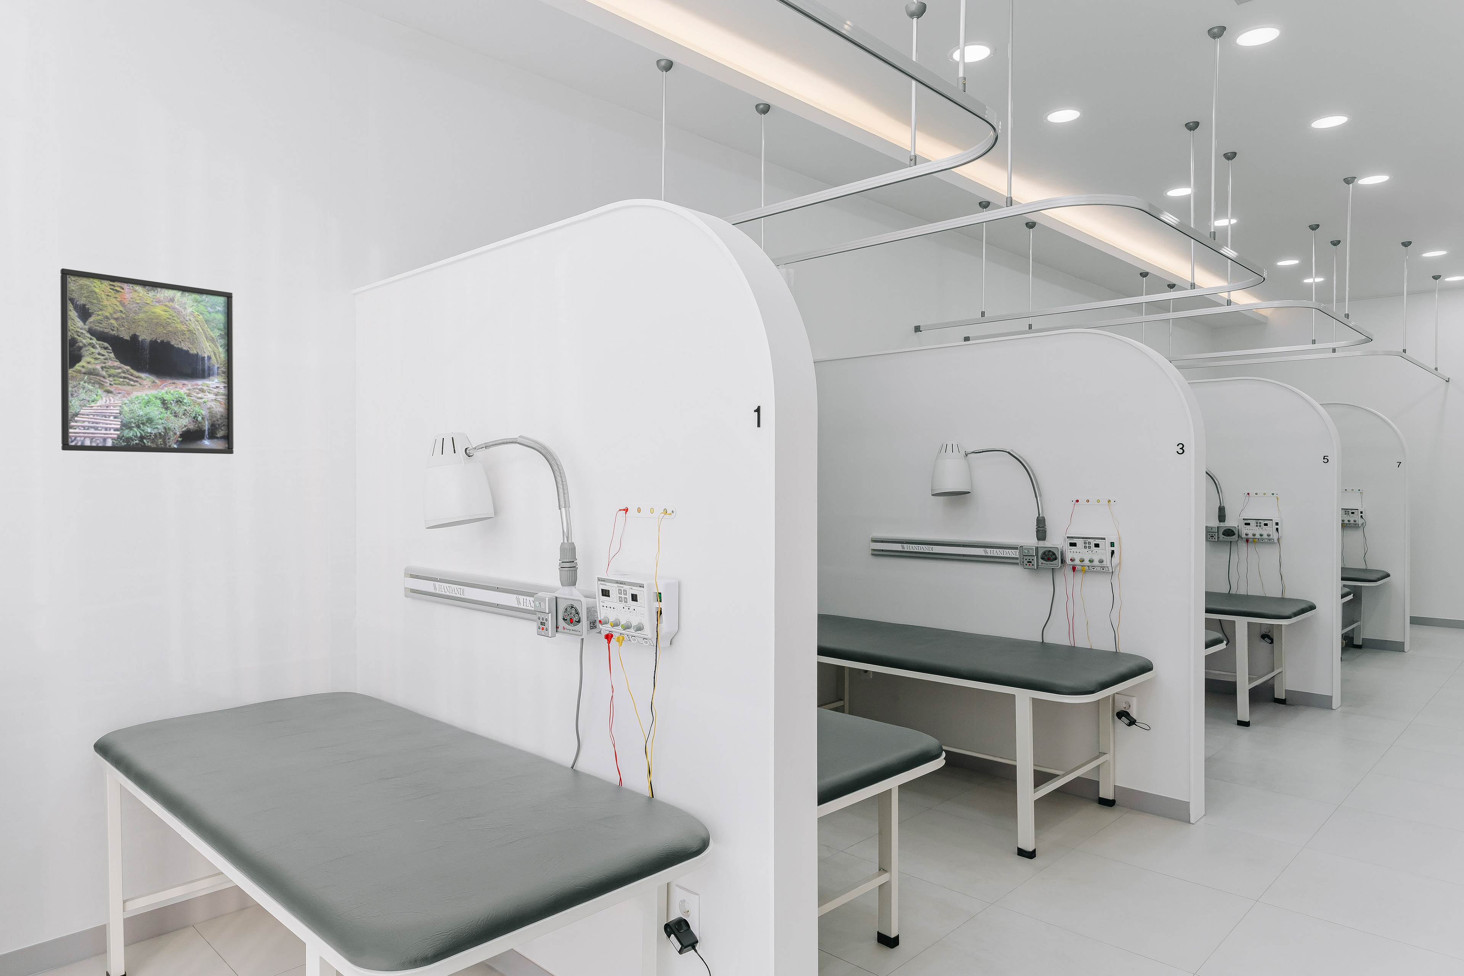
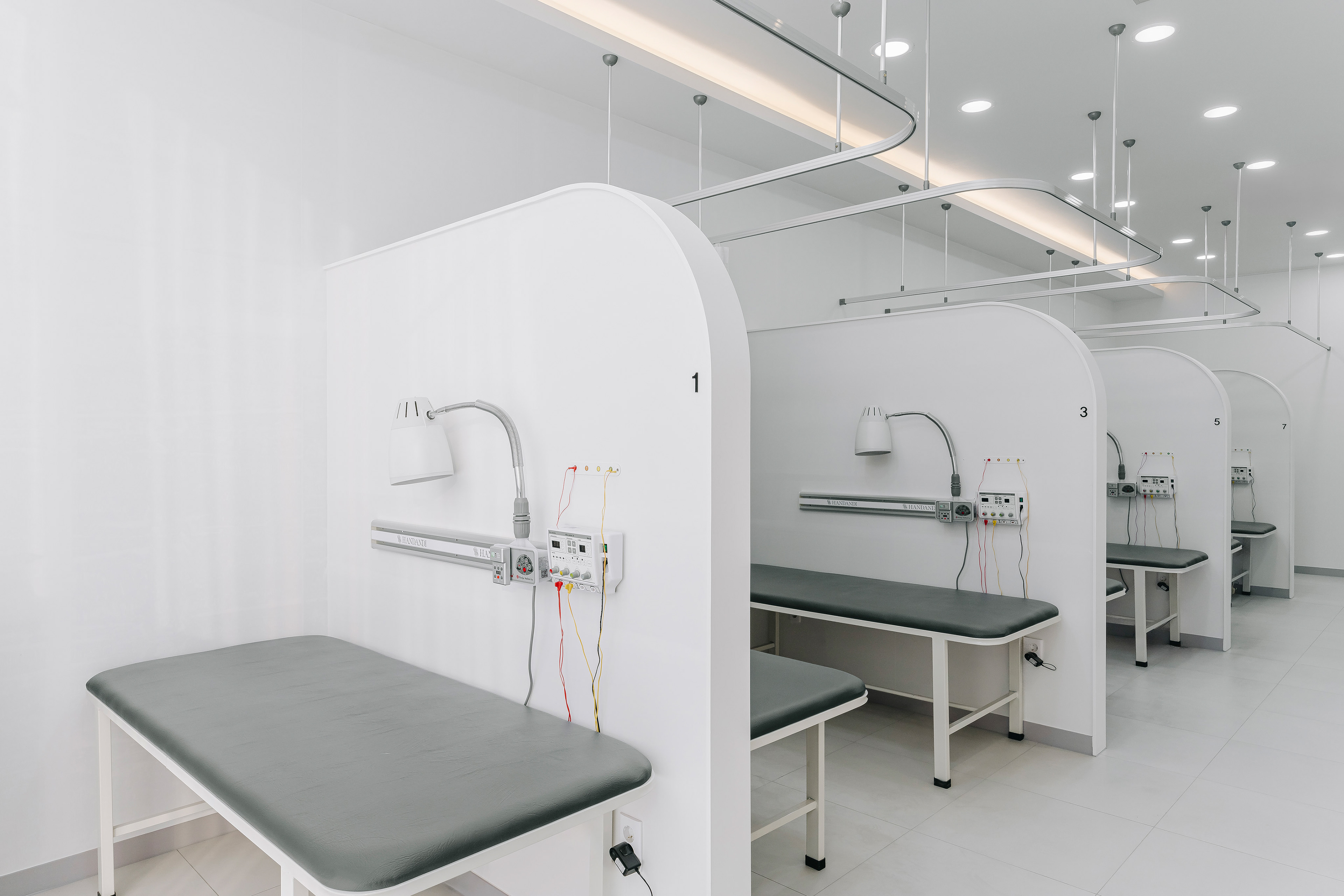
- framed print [60,268,234,454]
